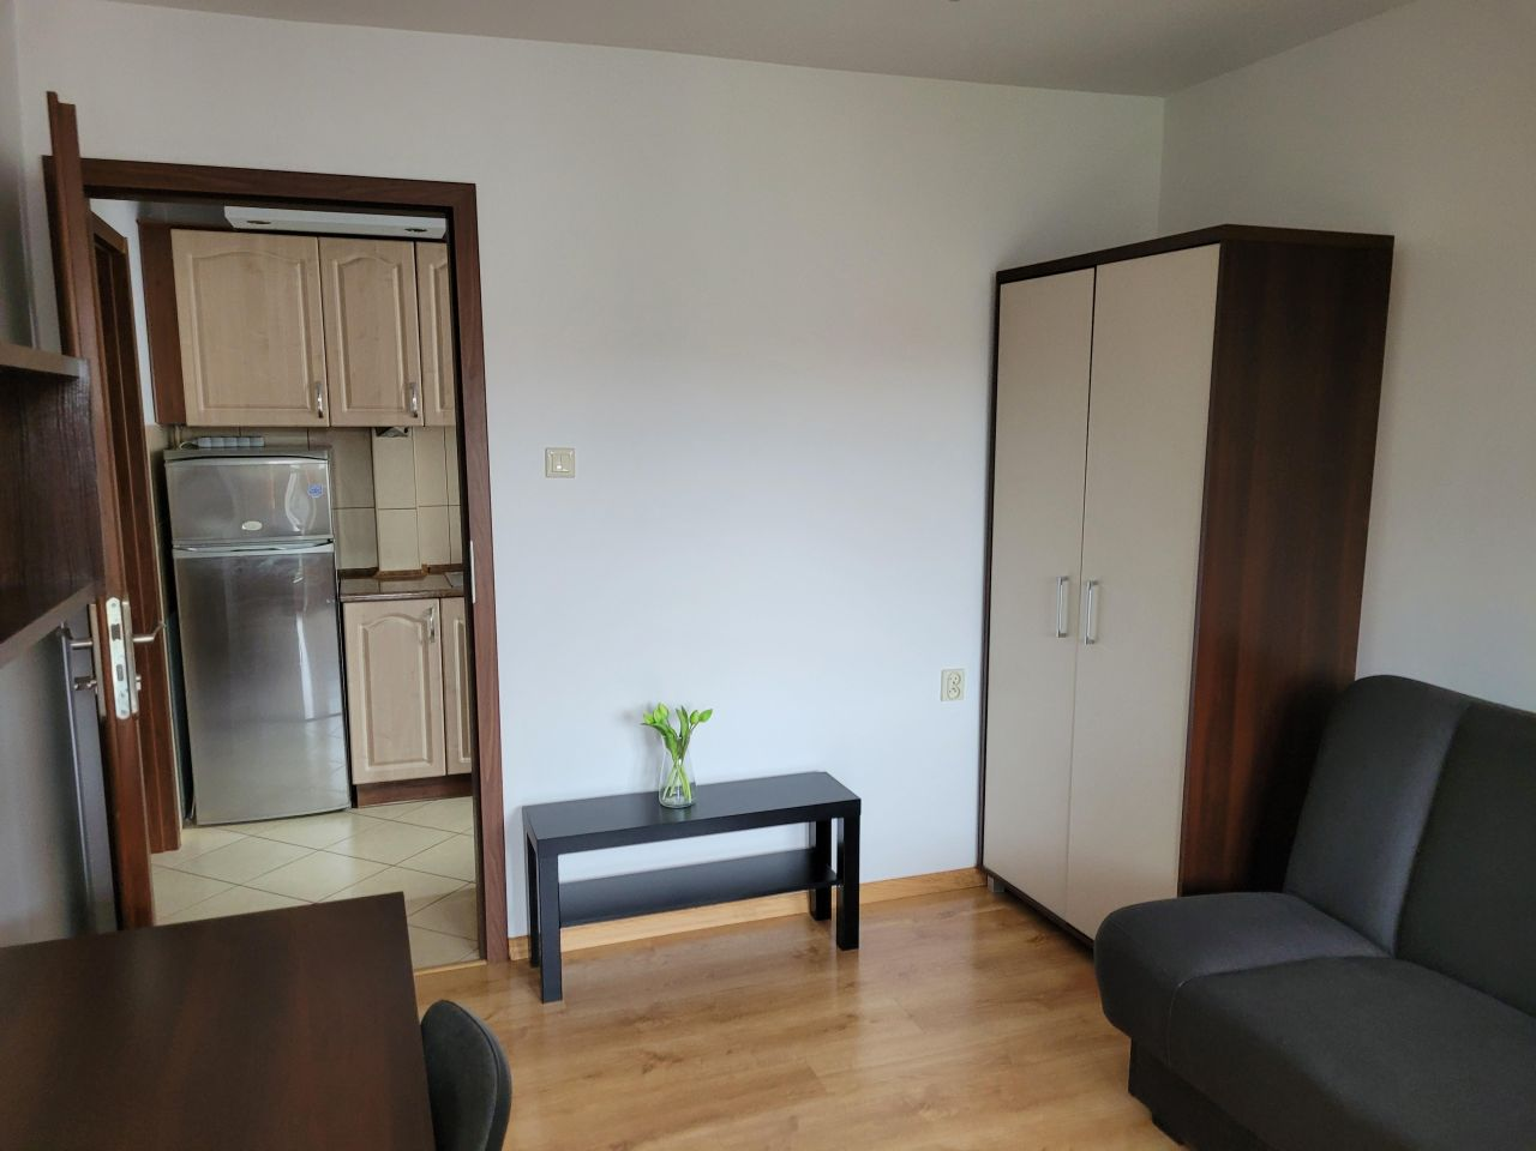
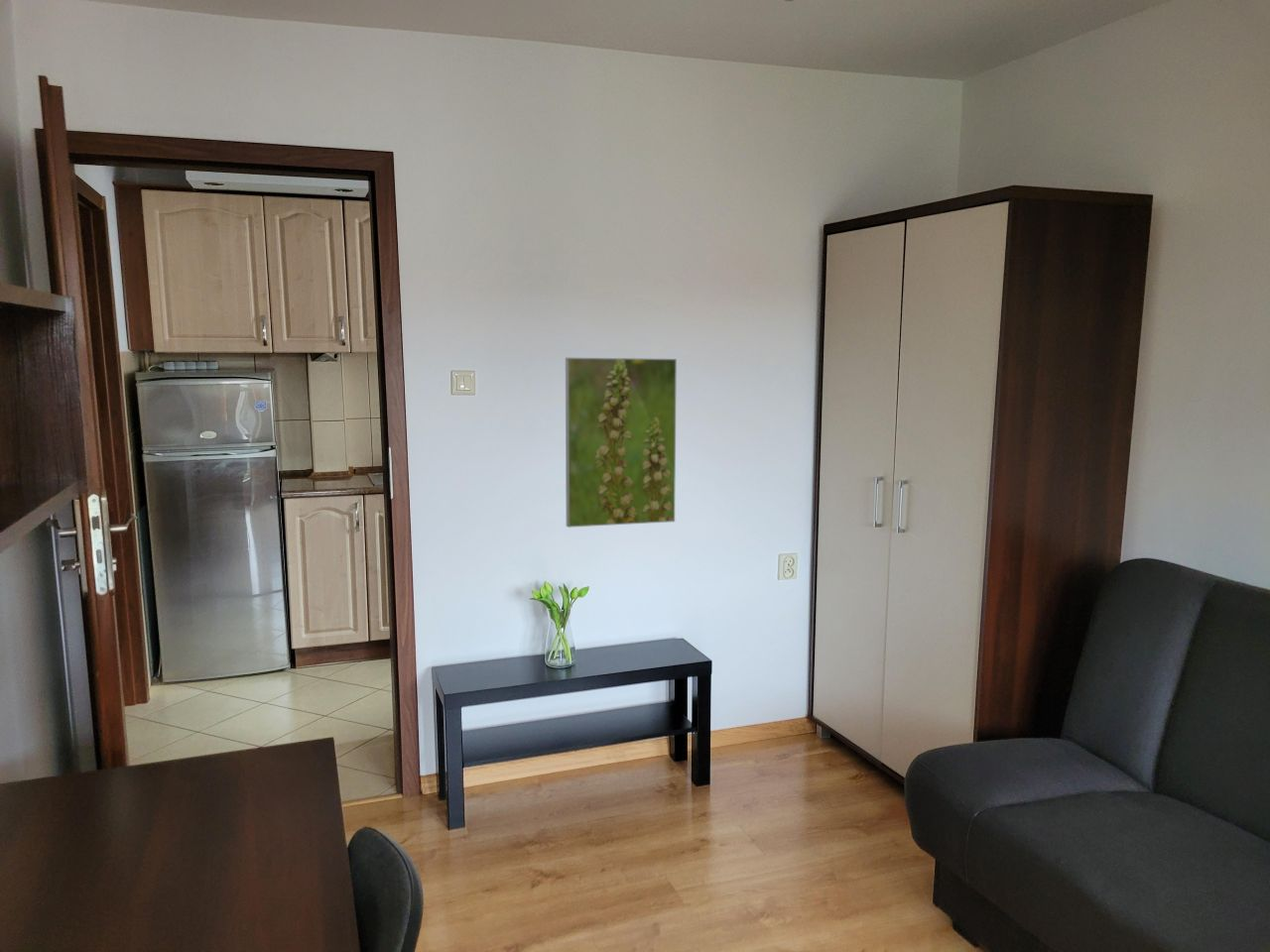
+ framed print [565,357,678,529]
